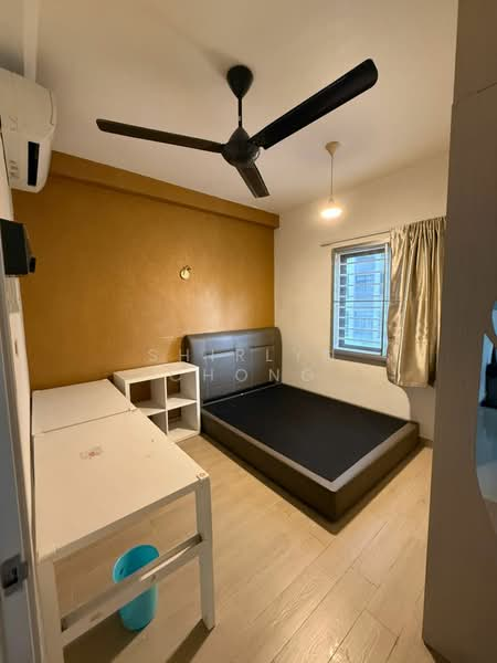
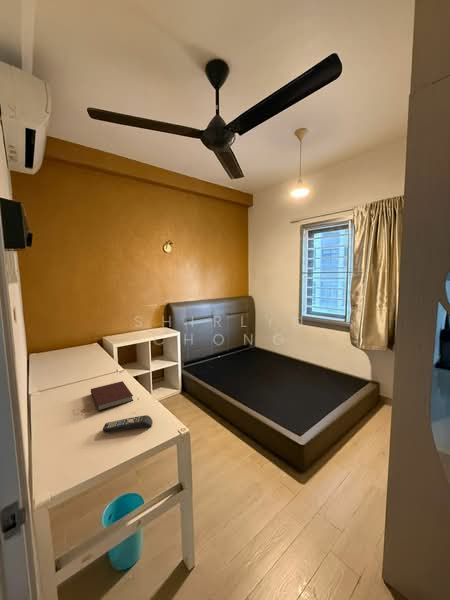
+ notebook [90,380,134,412]
+ remote control [102,414,153,434]
